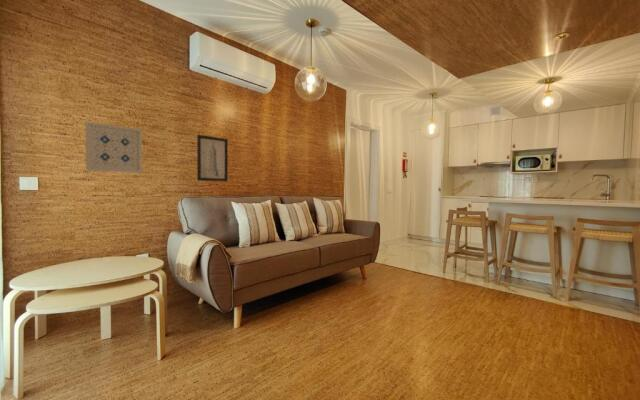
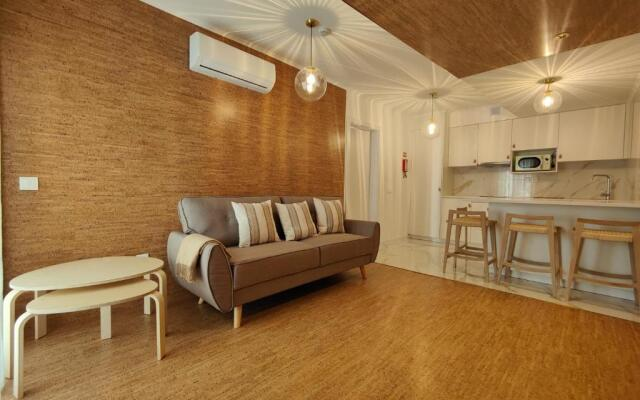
- wall art [196,134,229,183]
- wall art [85,121,143,174]
